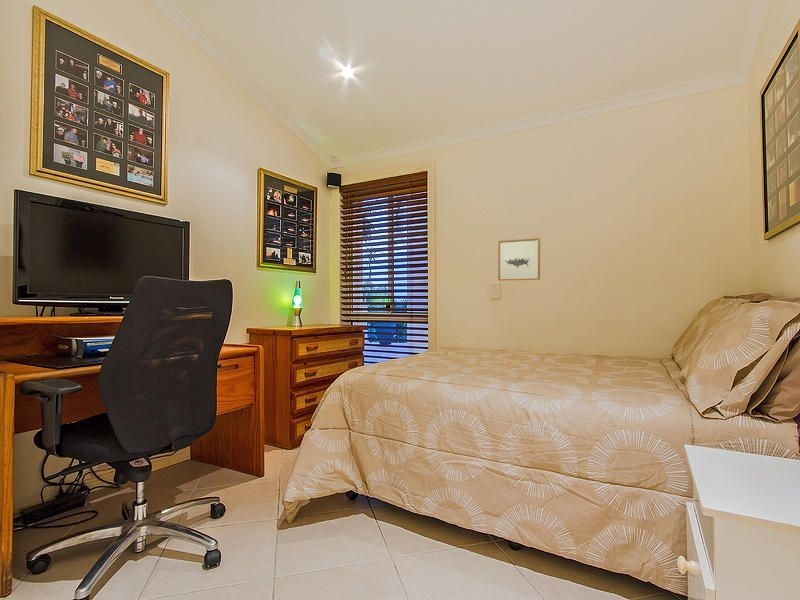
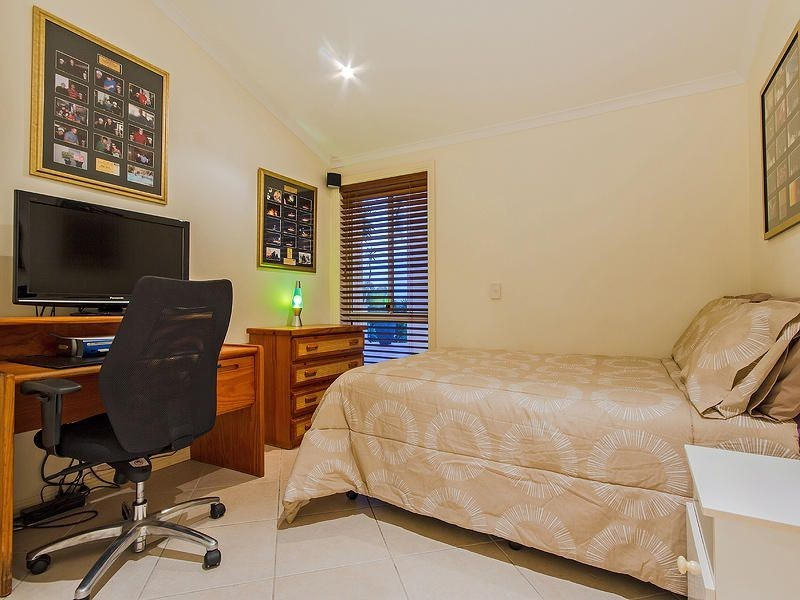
- wall art [497,237,541,282]
